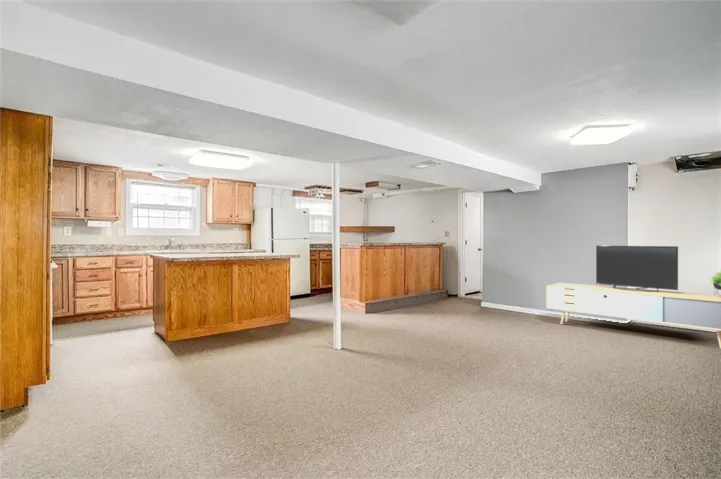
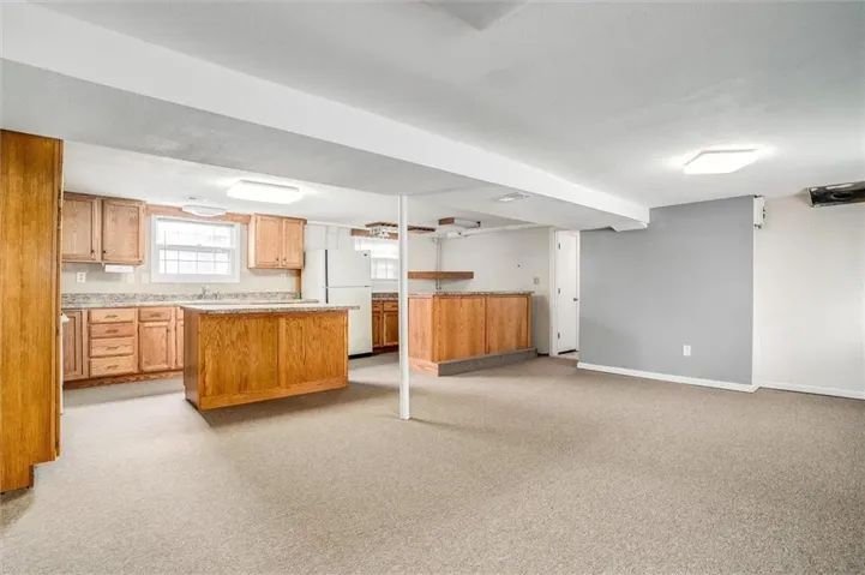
- media console [545,245,721,349]
